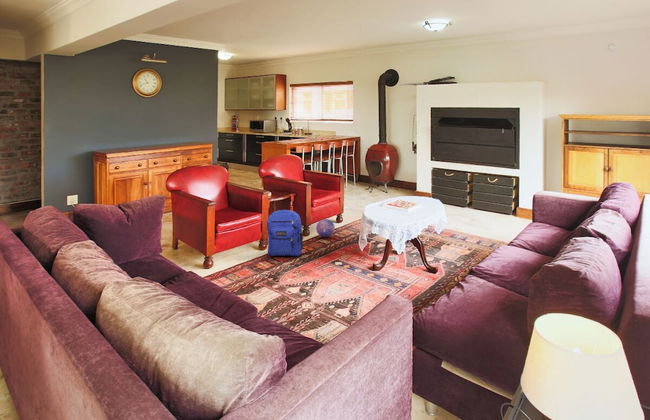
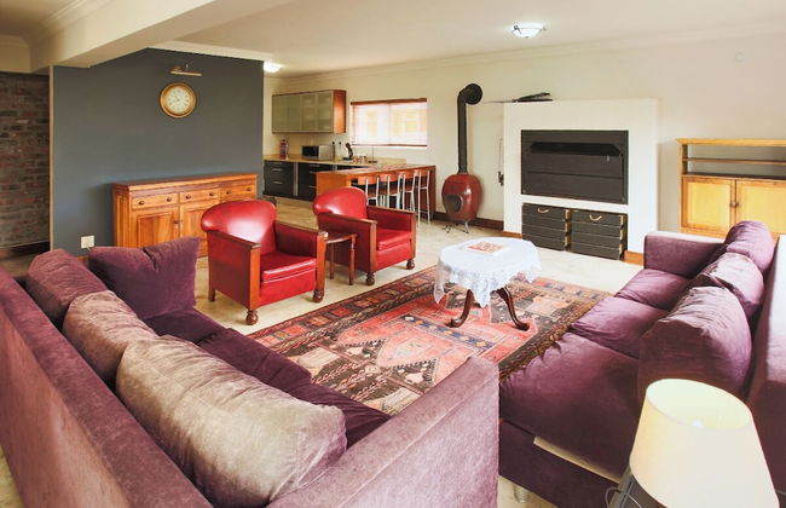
- decorative ball [315,218,336,238]
- backpack [266,209,305,257]
